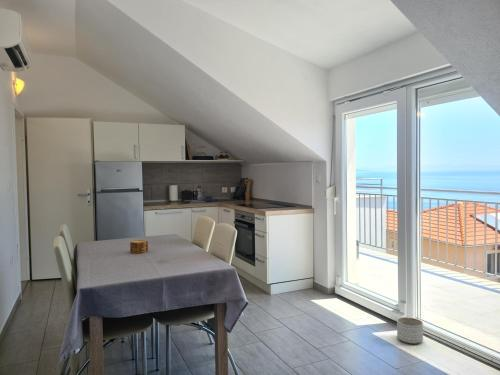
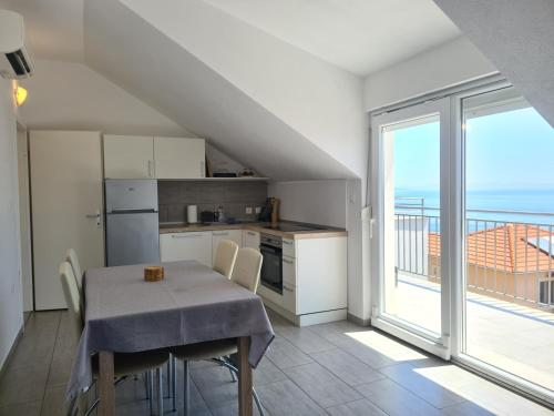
- planter [396,316,424,345]
